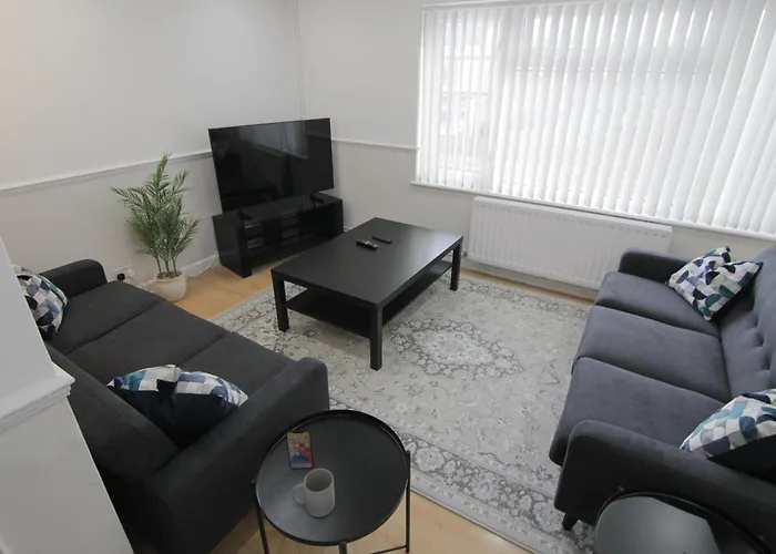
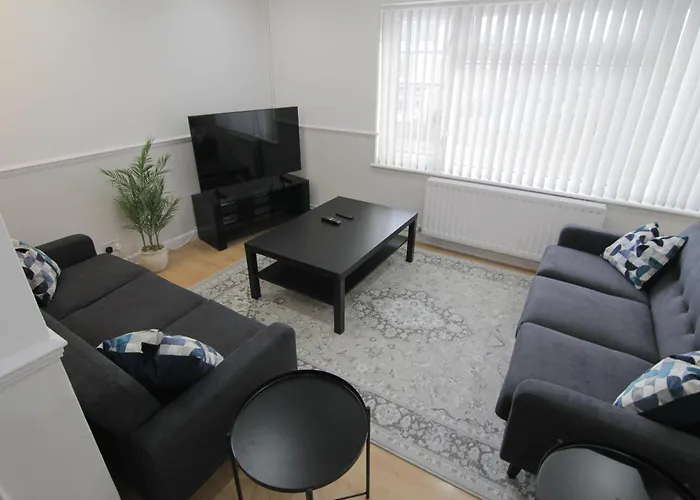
- smartphone [285,429,315,470]
- mug [290,468,336,519]
